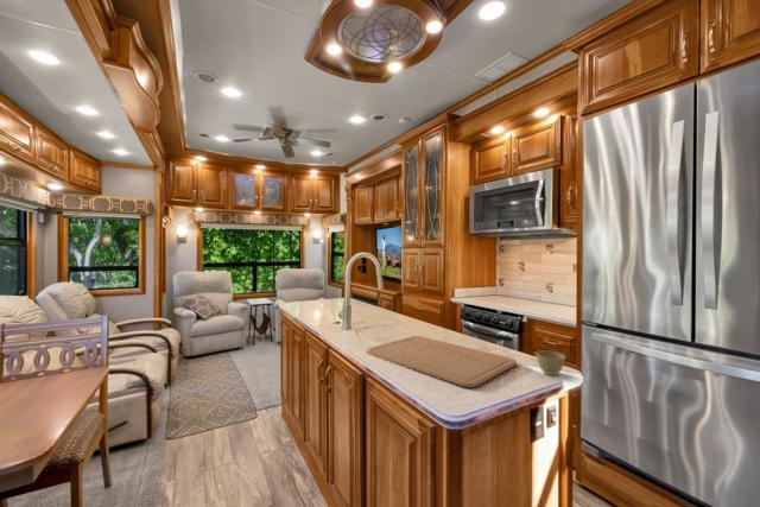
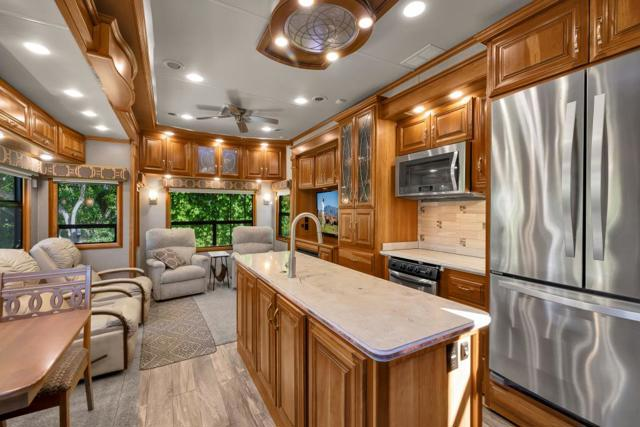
- chopping board [366,335,518,388]
- flower pot [534,349,566,376]
